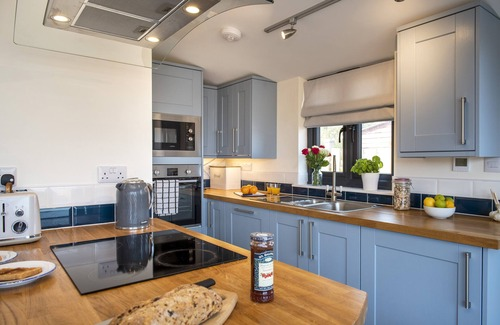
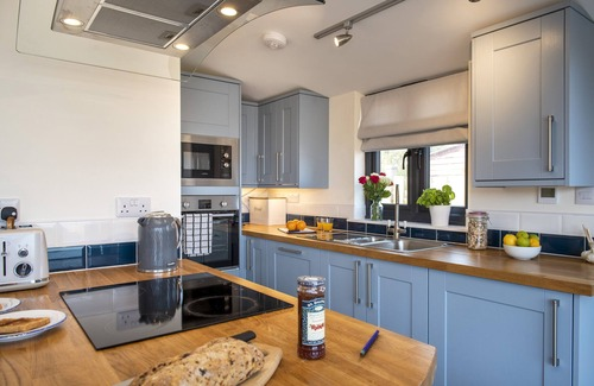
+ pen [359,329,381,357]
